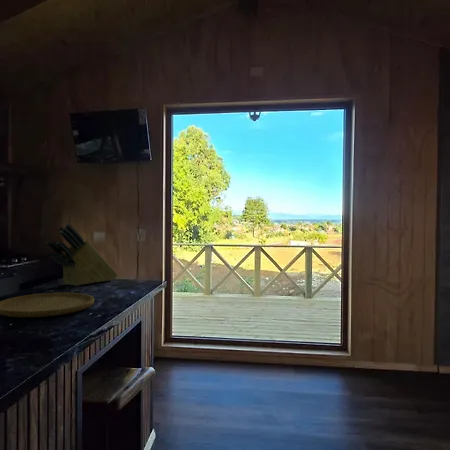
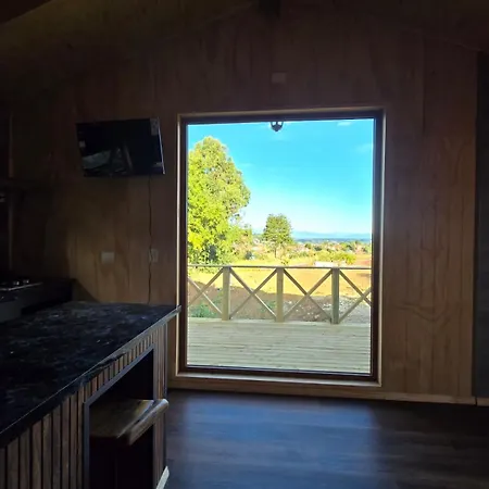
- cutting board [0,292,95,318]
- knife block [46,223,119,287]
